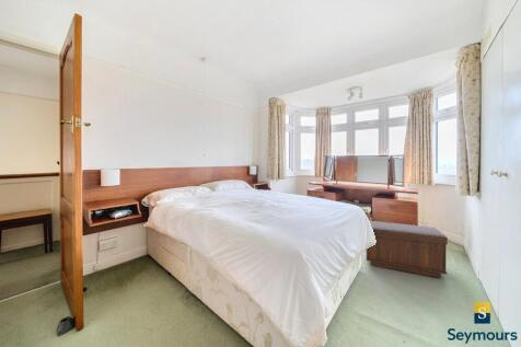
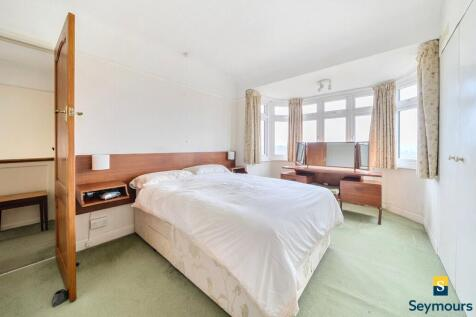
- bench [366,220,449,278]
